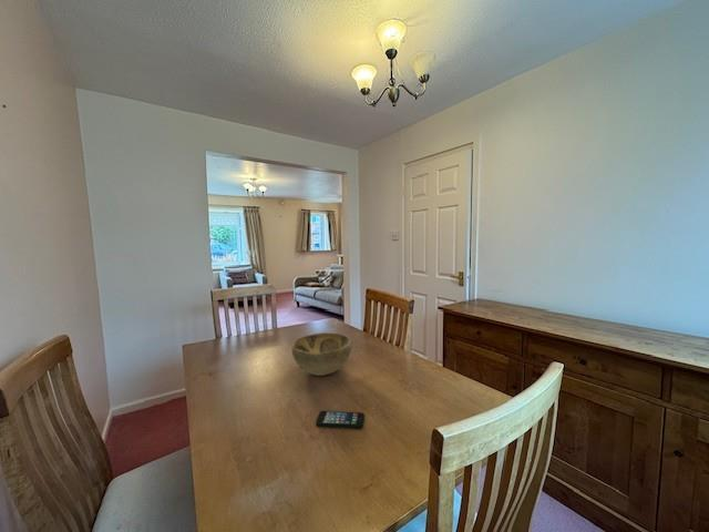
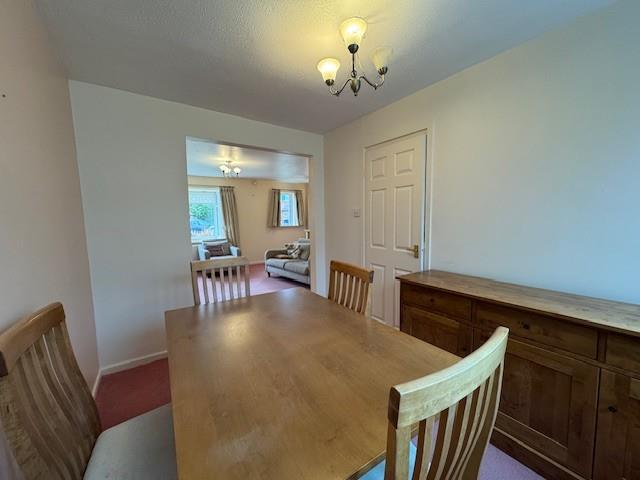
- decorative bowl [291,331,352,377]
- smartphone [315,410,366,430]
